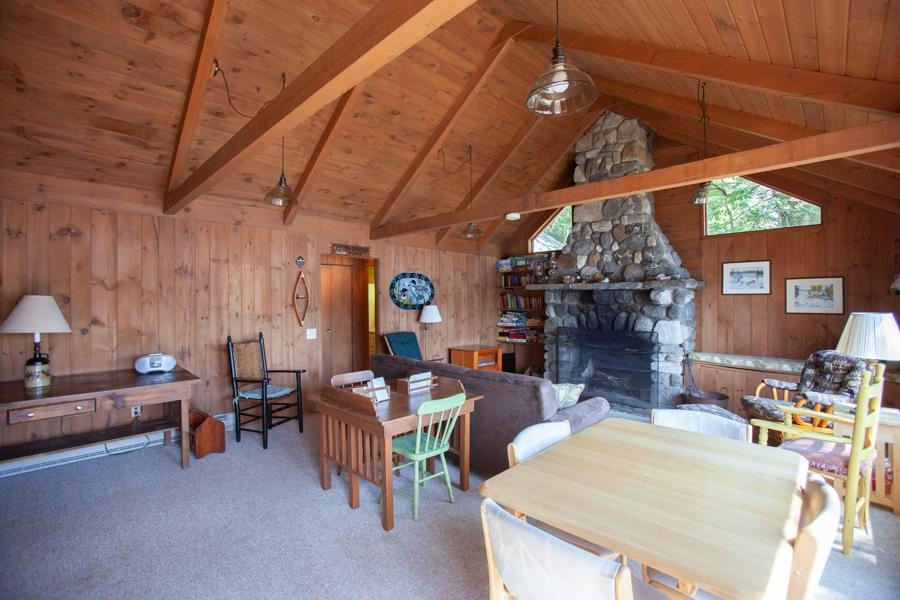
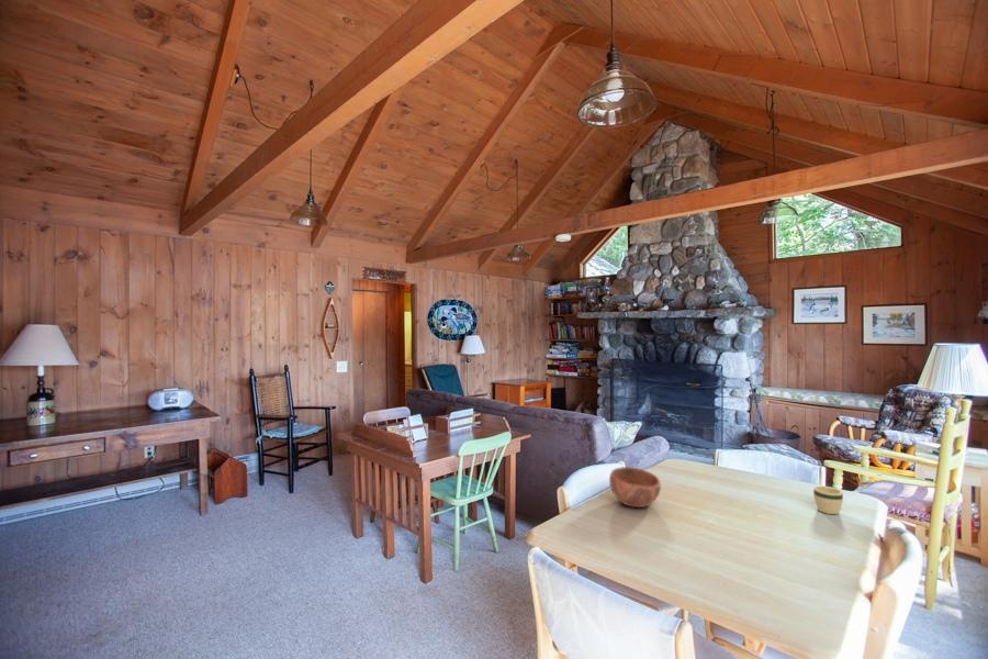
+ mug [812,485,844,515]
+ bowl [608,466,662,509]
